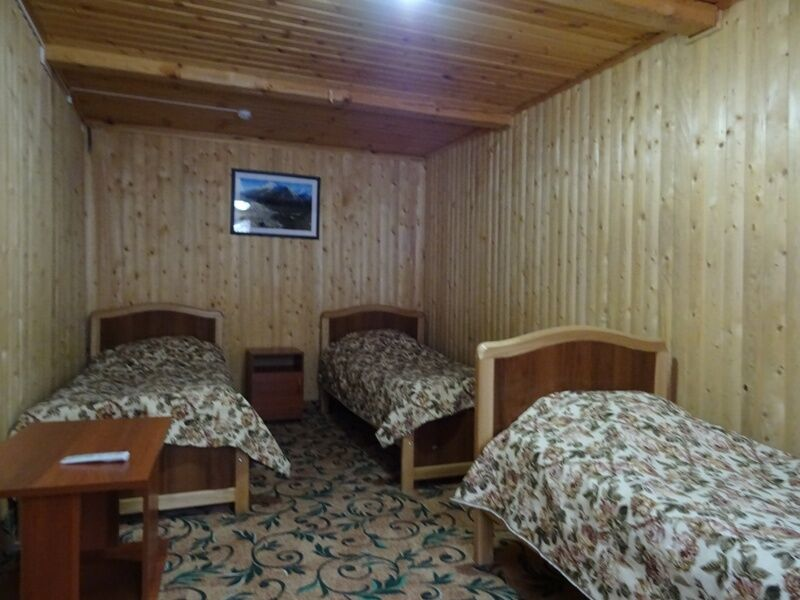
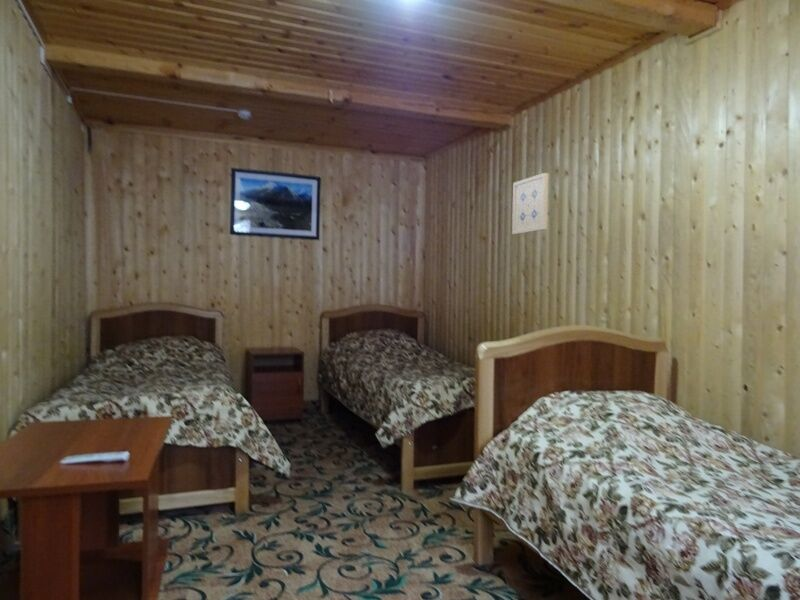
+ wall art [511,172,549,235]
